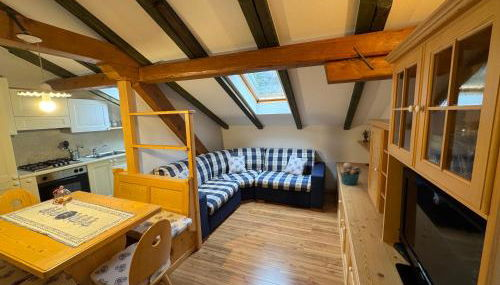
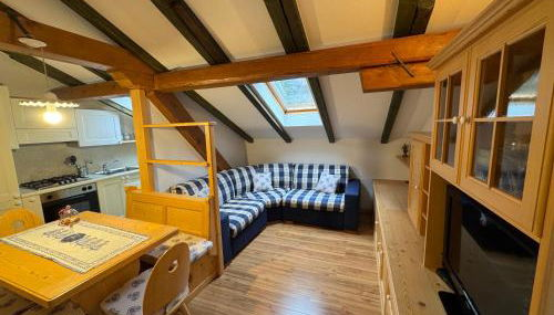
- bucket [339,162,363,186]
